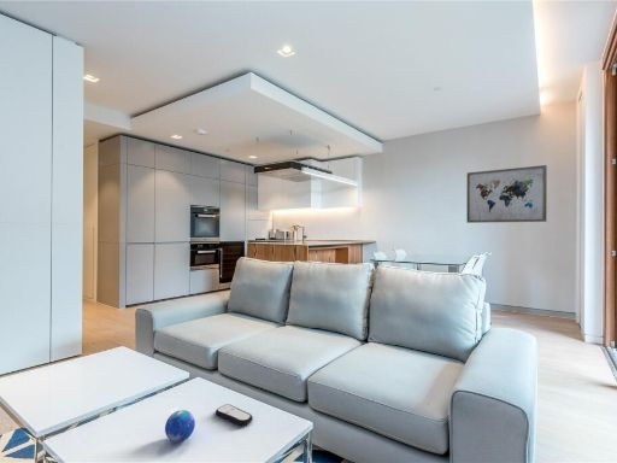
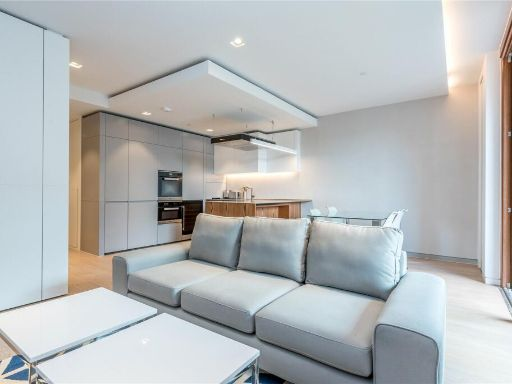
- remote control [215,403,254,427]
- wall art [465,164,548,224]
- decorative orb [164,409,196,444]
